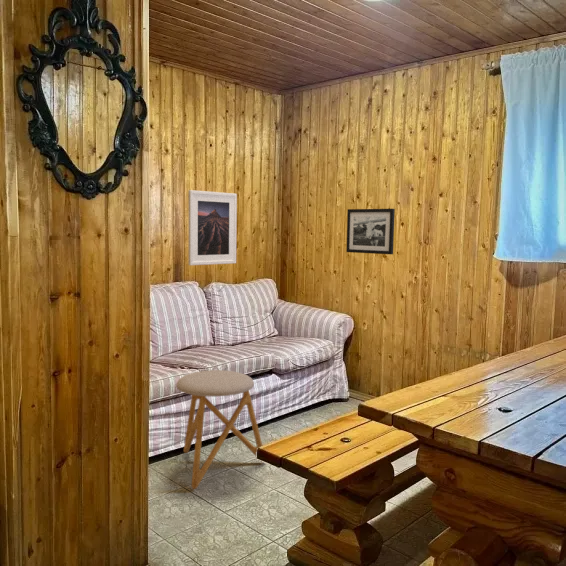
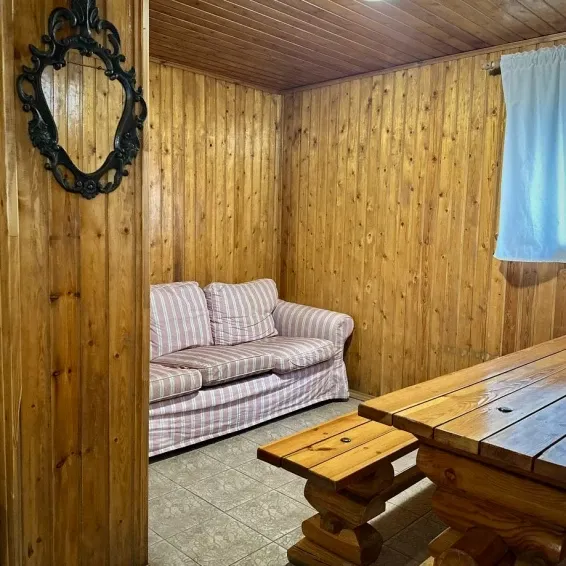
- picture frame [345,208,396,255]
- stool [175,369,263,490]
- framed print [187,189,238,266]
